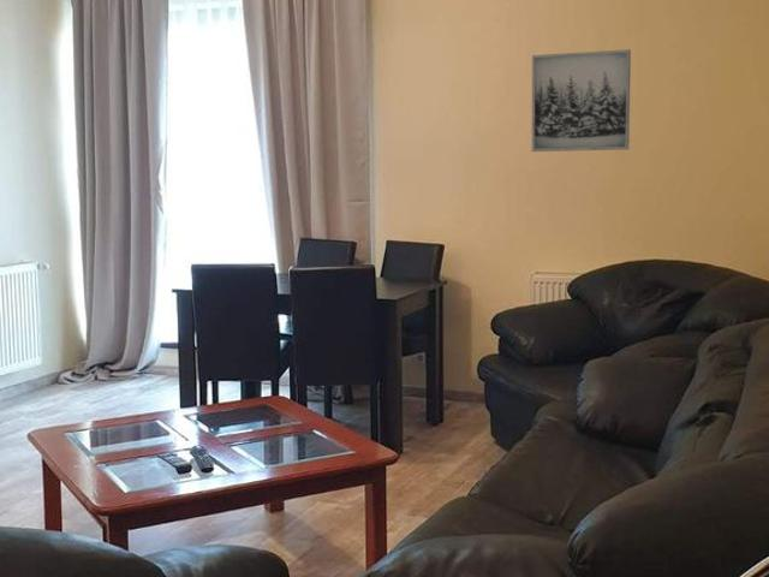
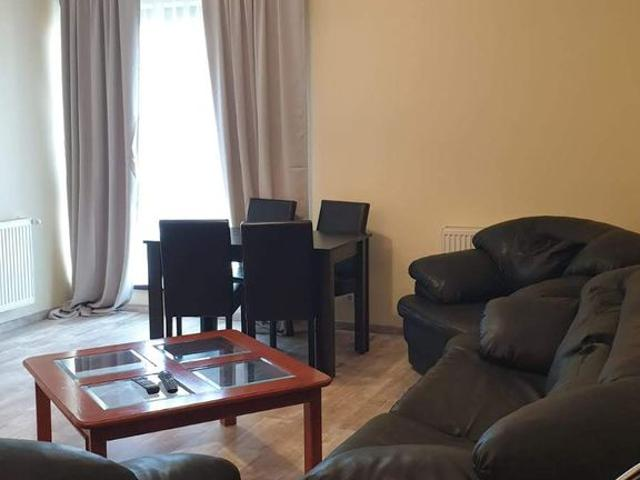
- wall art [531,48,632,153]
